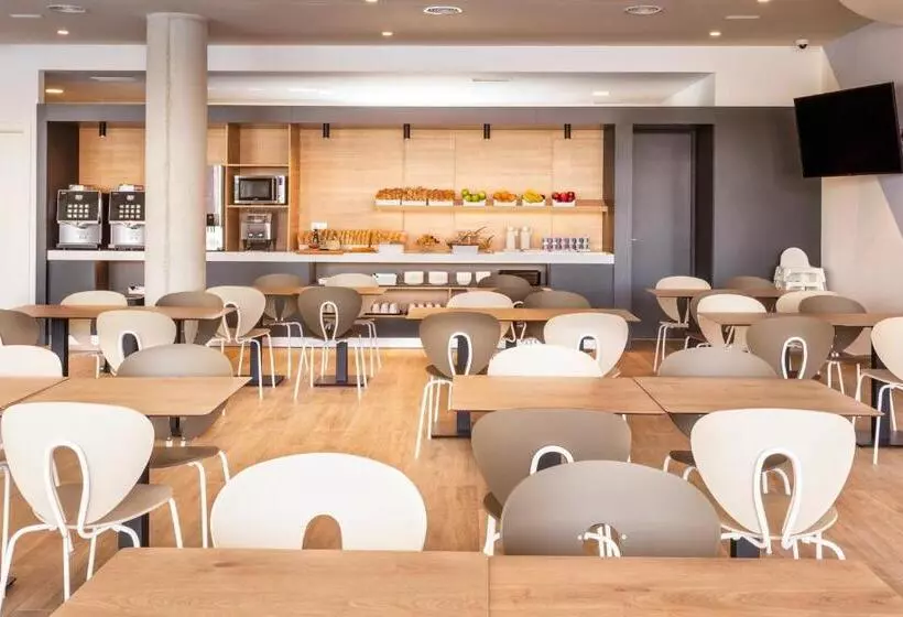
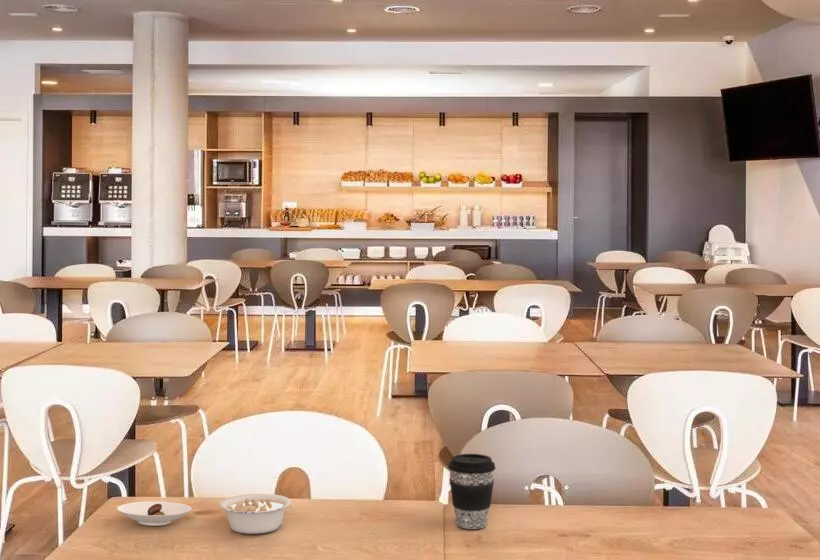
+ legume [218,493,292,535]
+ saucer [116,500,192,527]
+ coffee cup [447,453,496,530]
